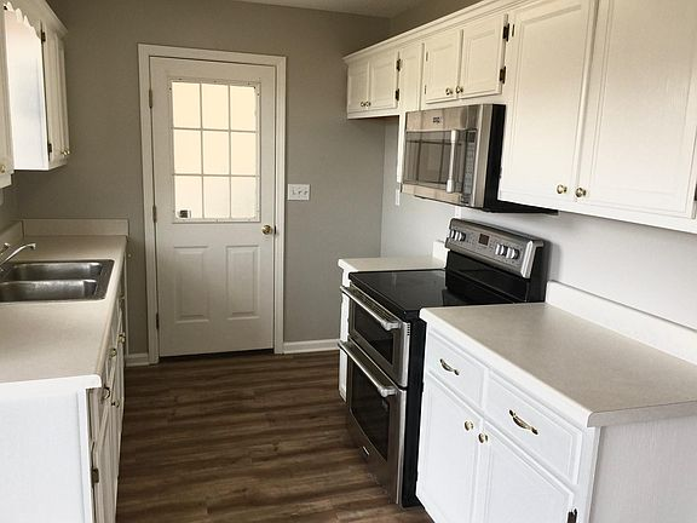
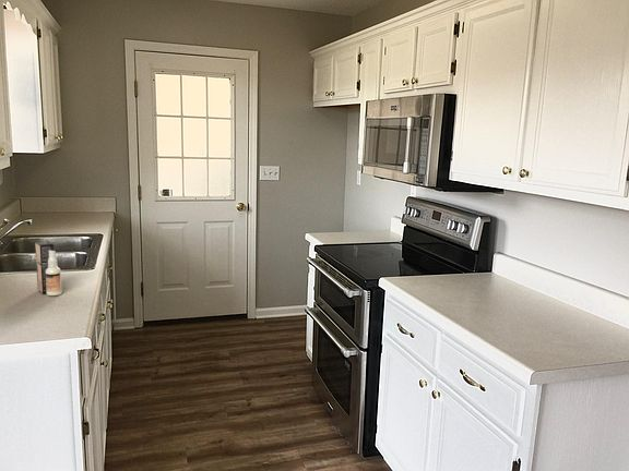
+ spray bottle [34,240,63,297]
